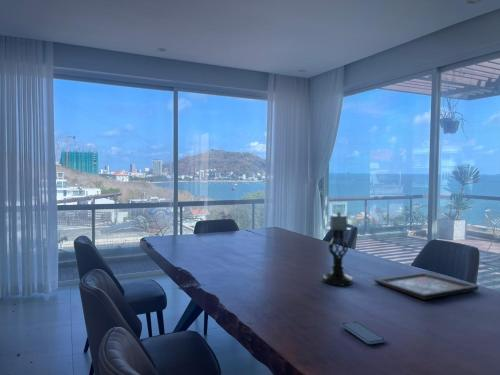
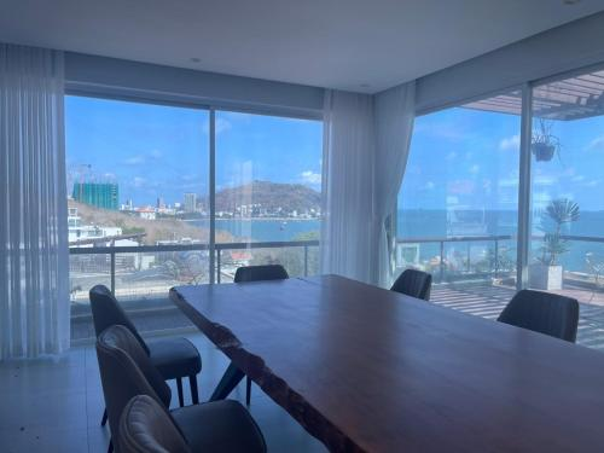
- candle holder [322,211,354,287]
- decorative tray [373,272,479,301]
- smartphone [341,321,386,345]
